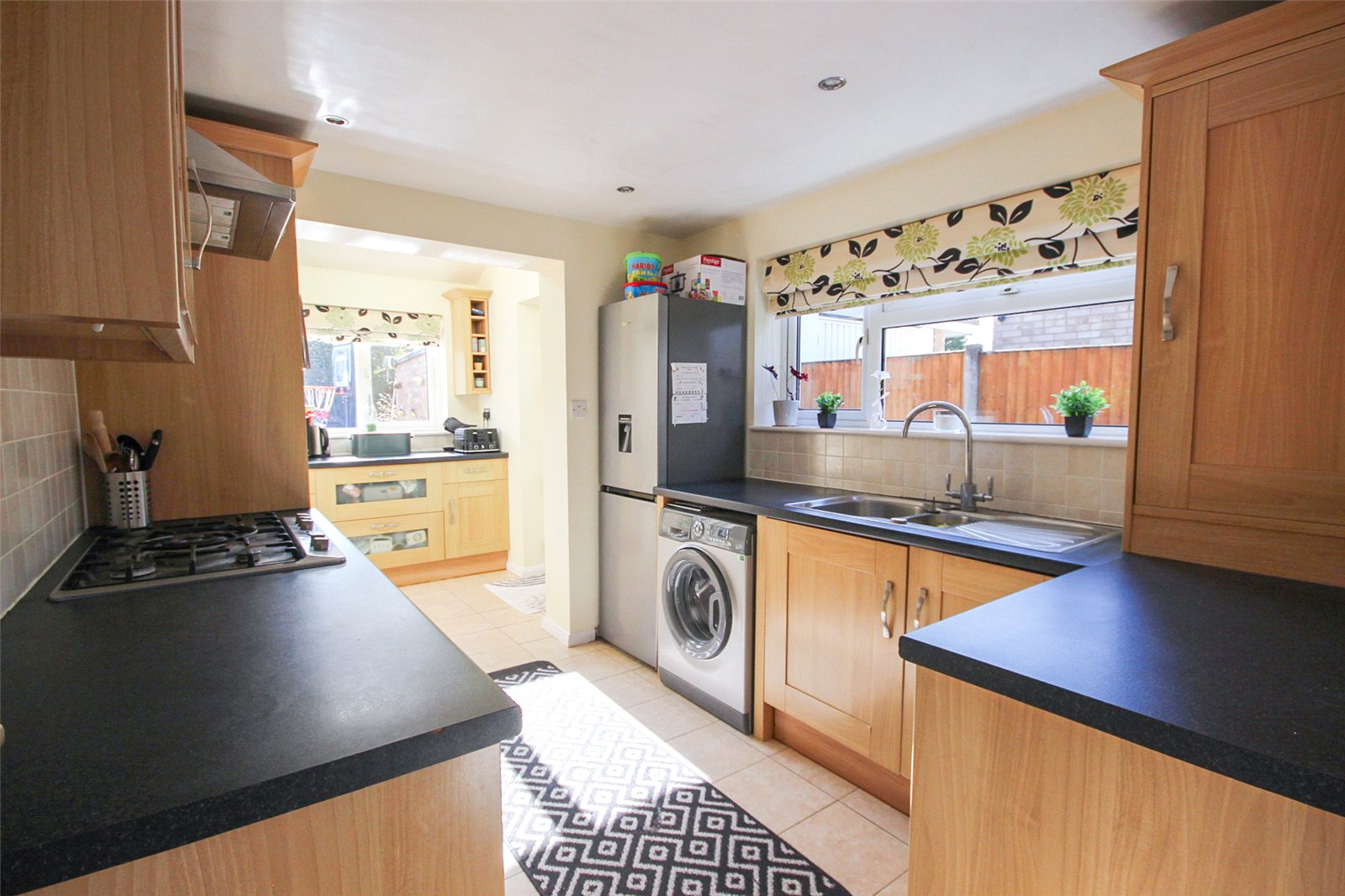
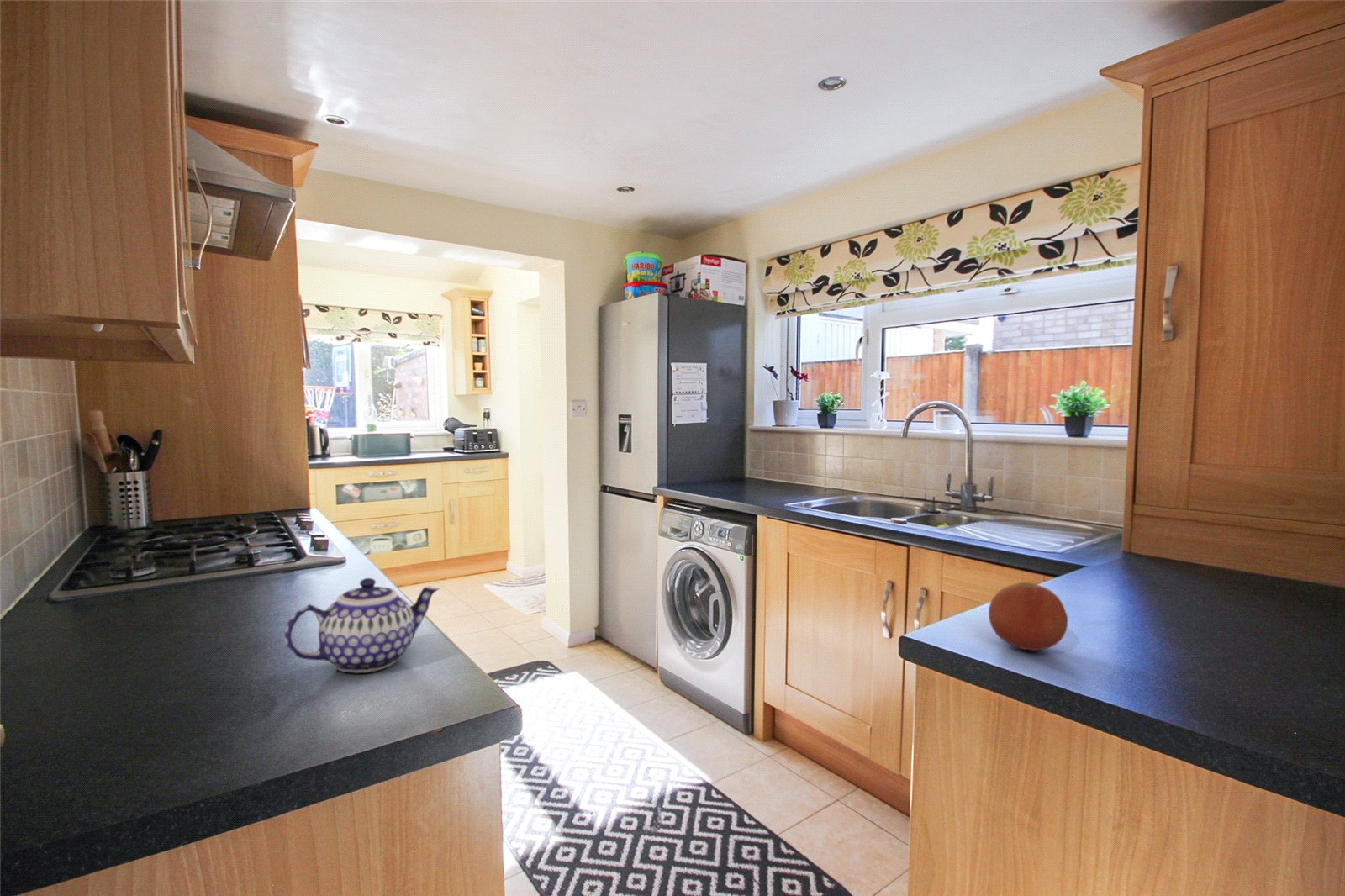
+ fruit [988,582,1068,651]
+ teapot [283,577,440,674]
